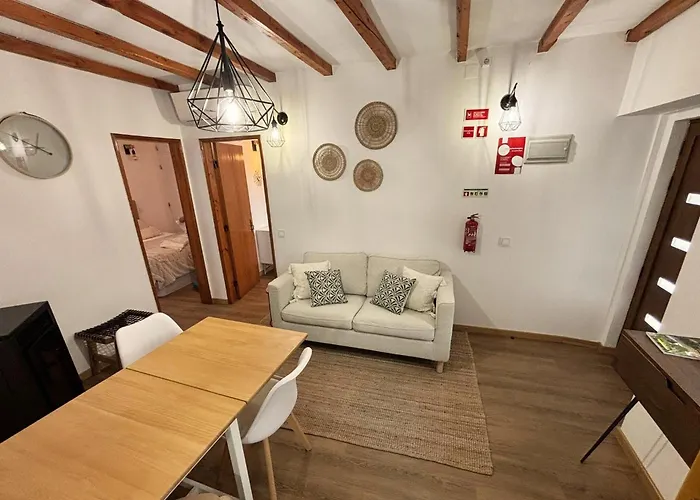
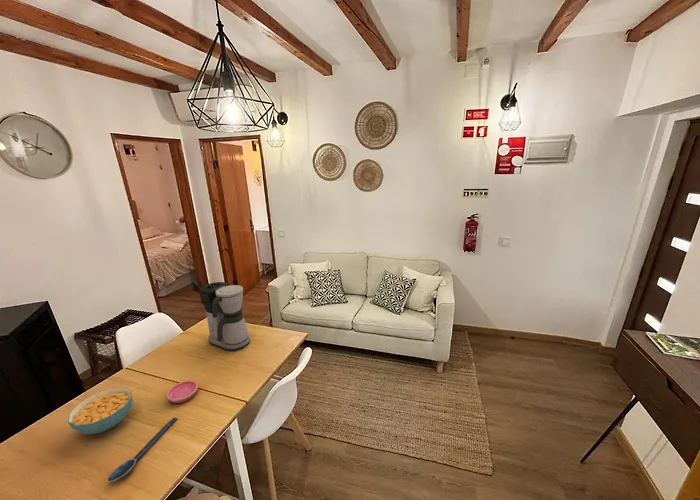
+ saucer [165,379,199,404]
+ spoon [106,416,179,483]
+ coffee maker [199,281,251,352]
+ cereal bowl [67,386,133,435]
